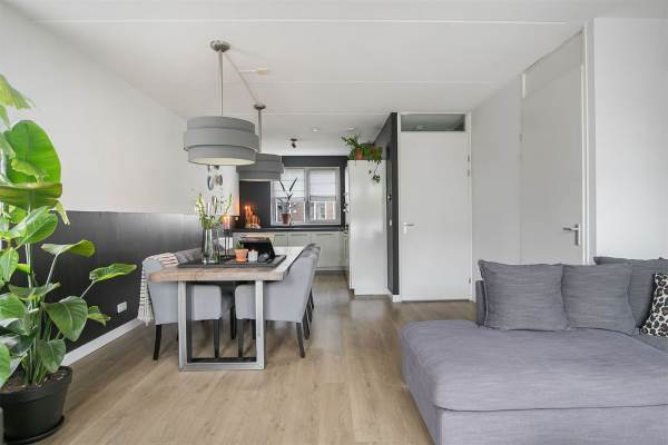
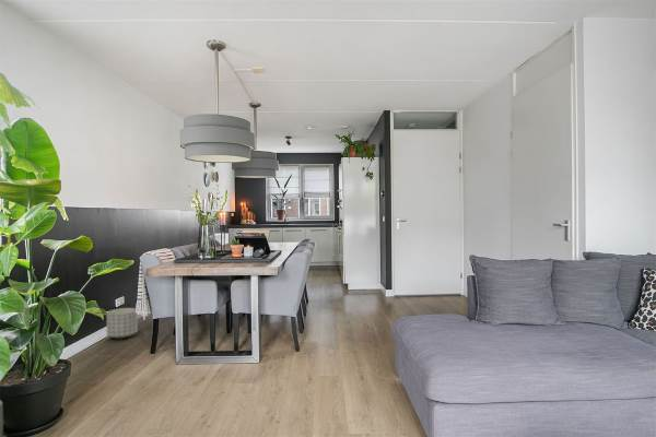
+ planter [105,307,139,340]
